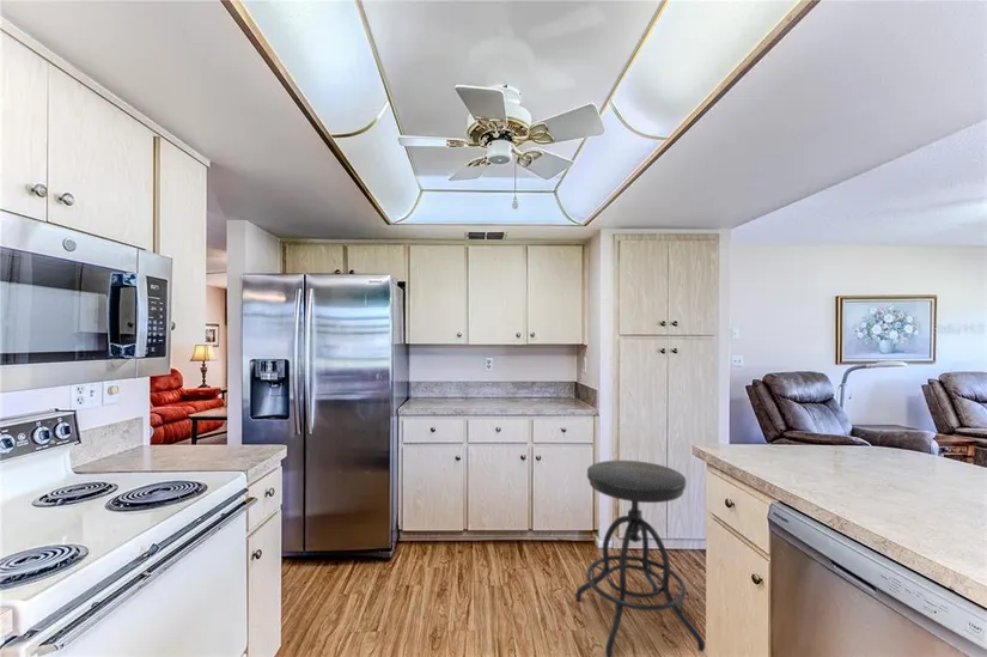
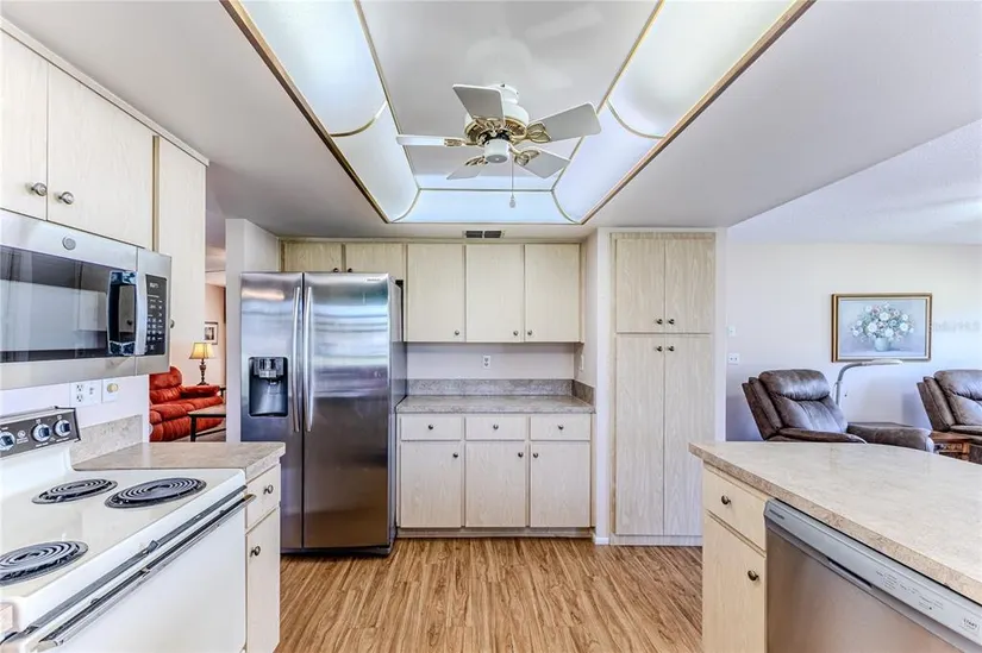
- stool [574,460,706,657]
